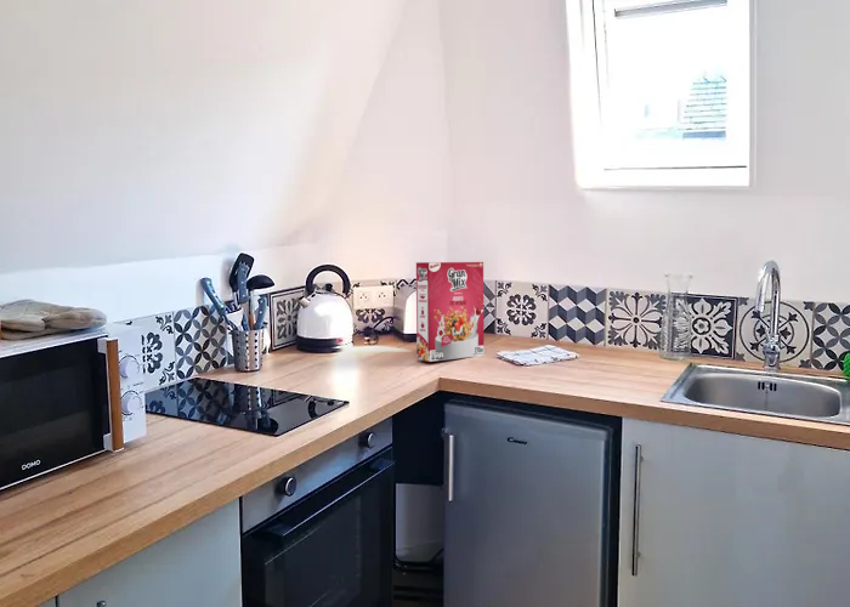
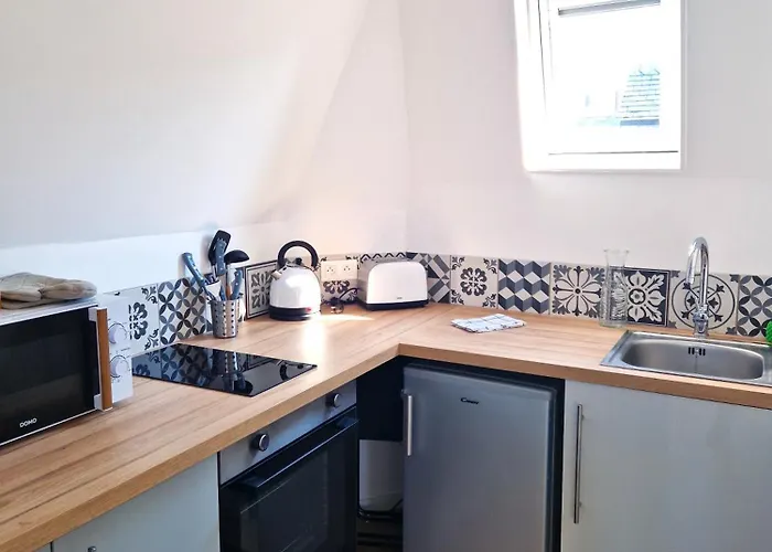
- cereal box [415,261,486,363]
